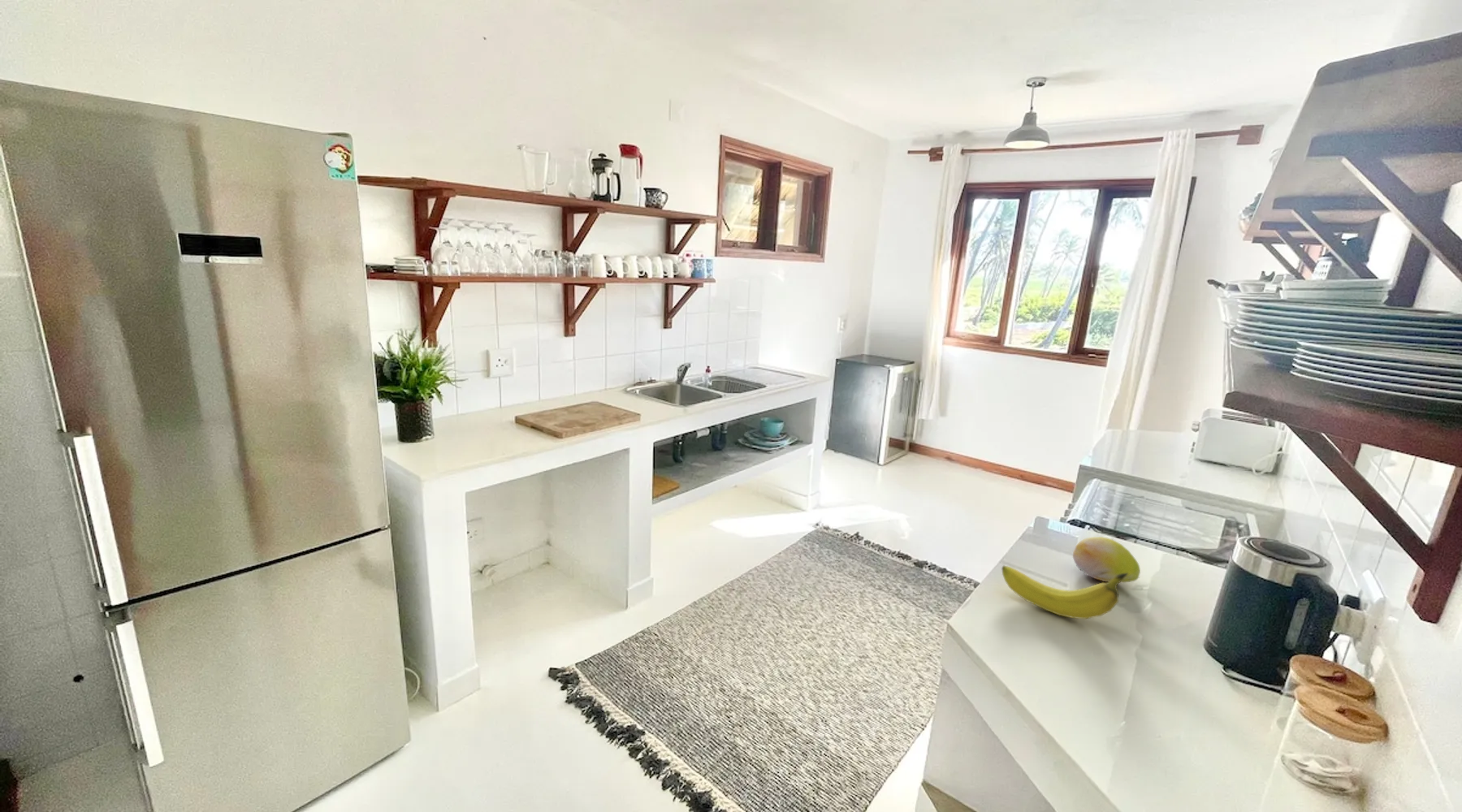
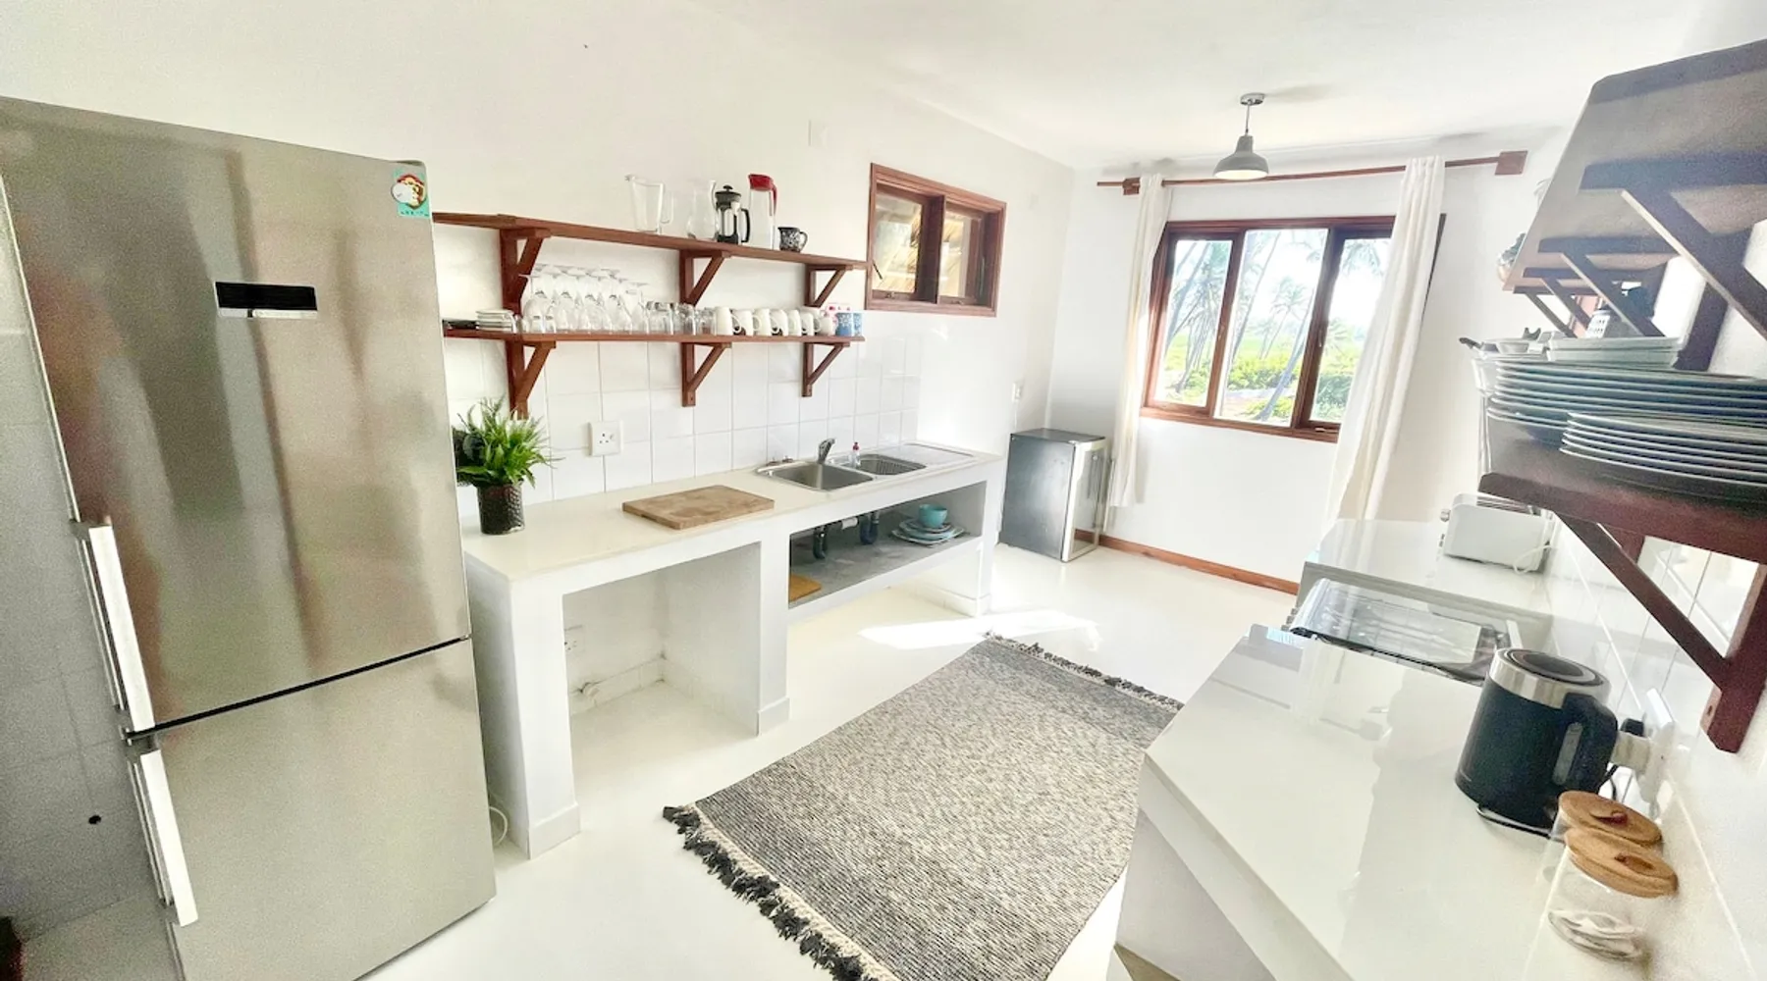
- fruit [1001,564,1128,620]
- fruit [1072,536,1141,583]
